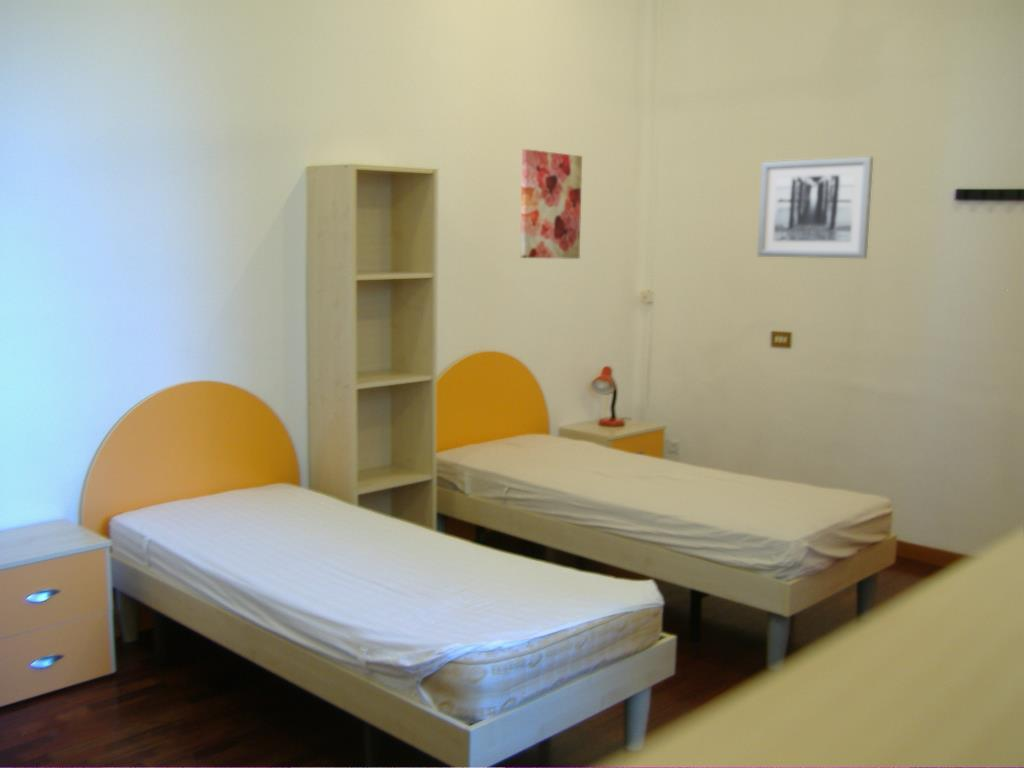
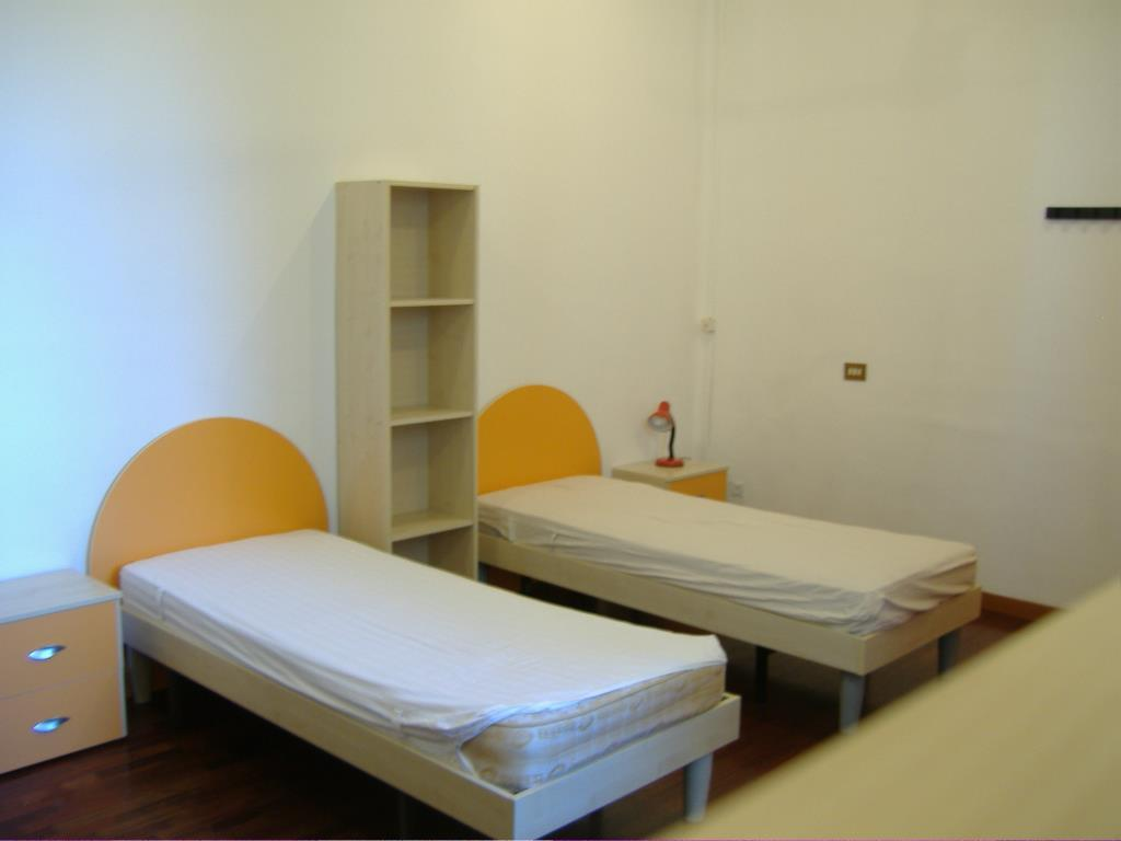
- wall art [756,156,874,259]
- wall art [519,148,583,260]
